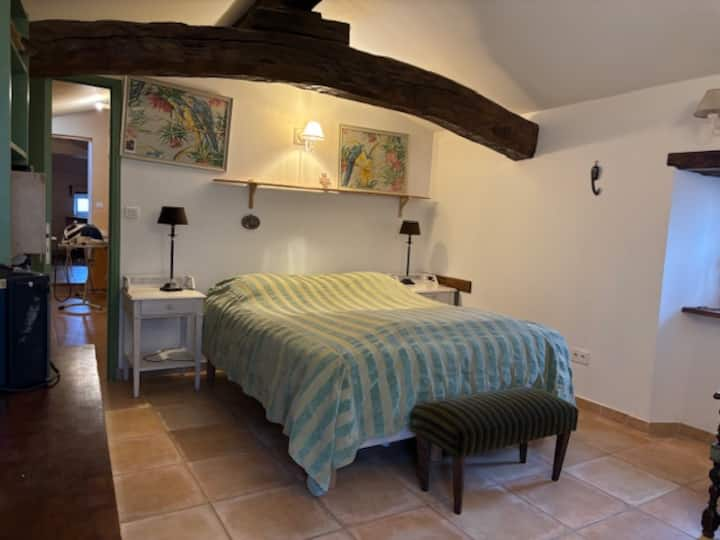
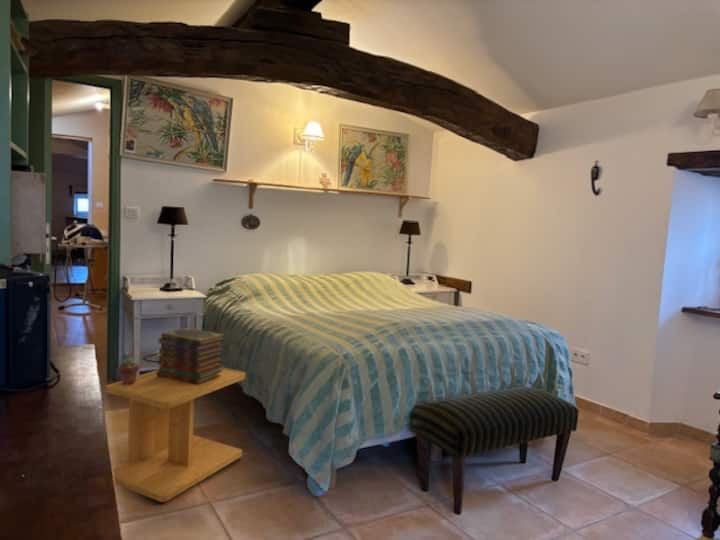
+ potted succulent [118,357,141,385]
+ book stack [157,327,226,385]
+ side table [105,367,247,503]
